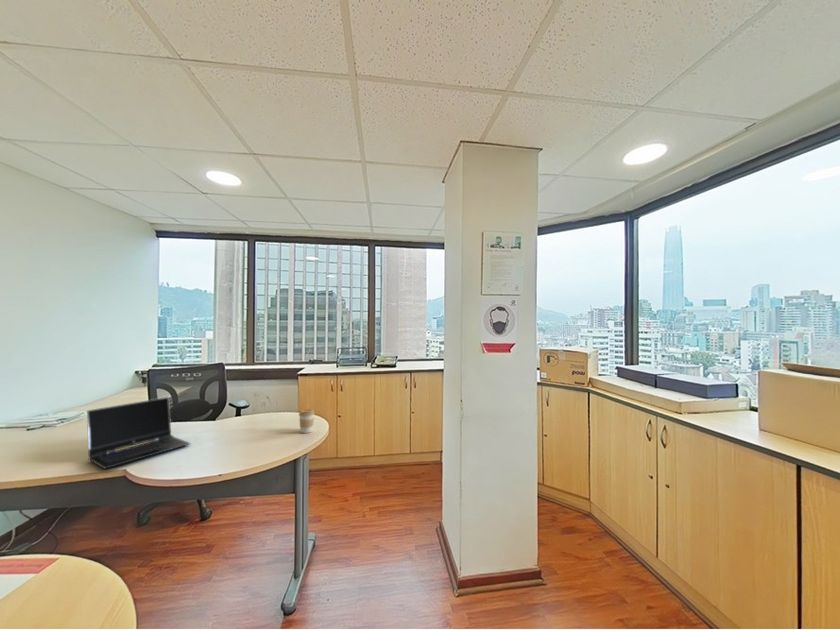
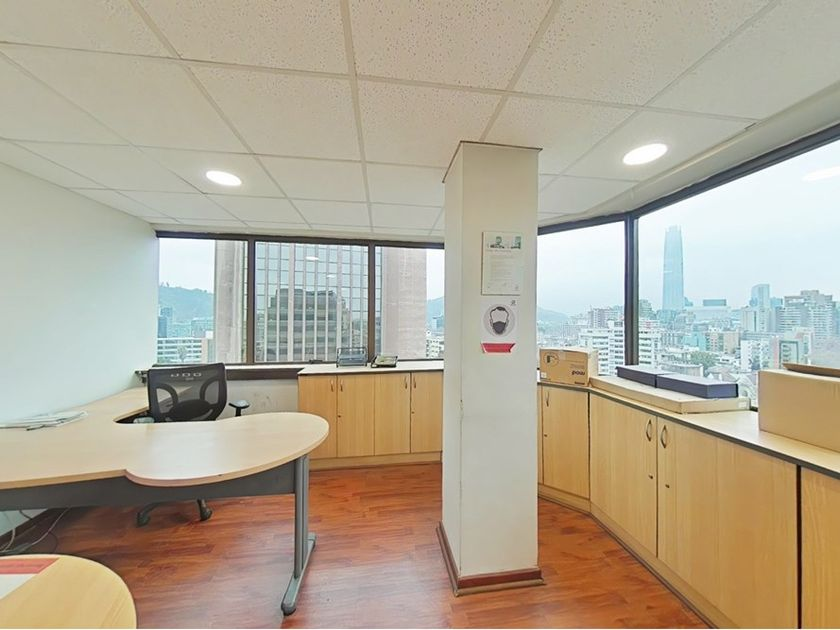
- laptop computer [86,396,191,470]
- coffee cup [298,409,316,434]
